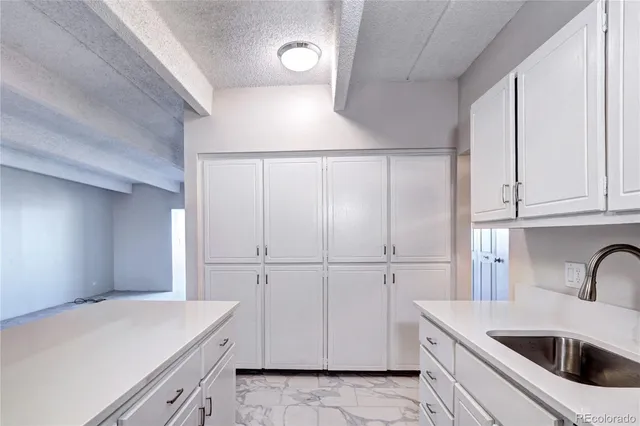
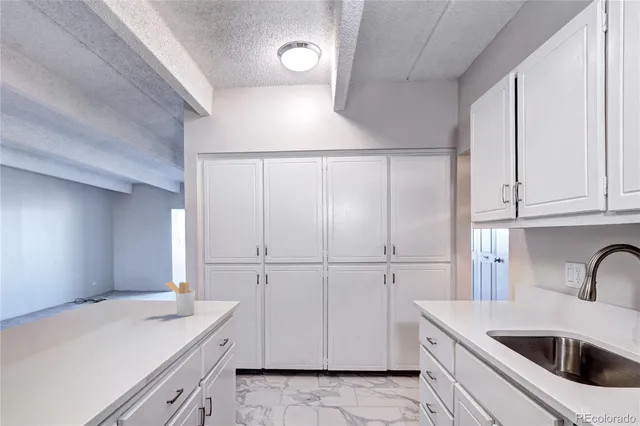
+ utensil holder [164,280,196,317]
